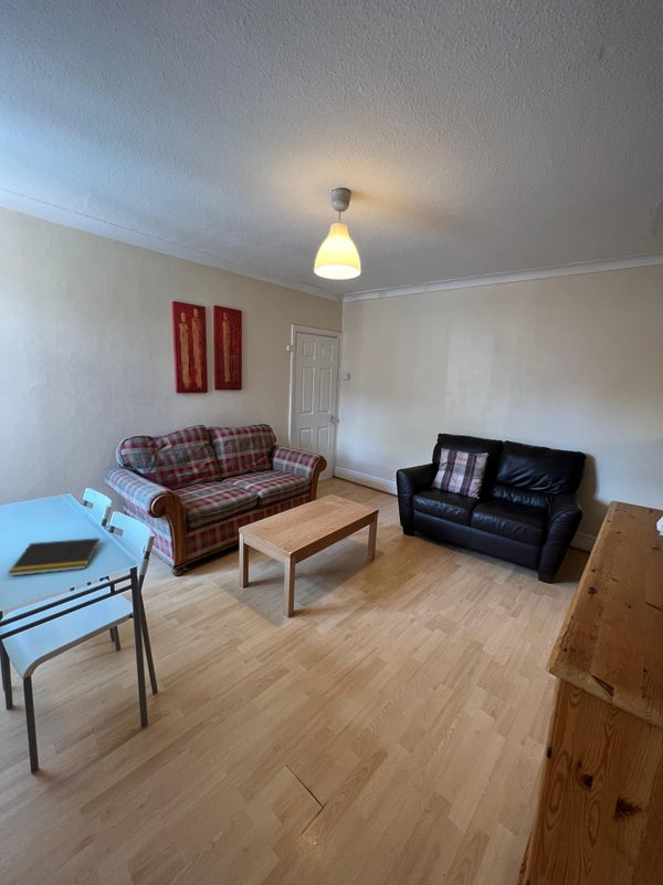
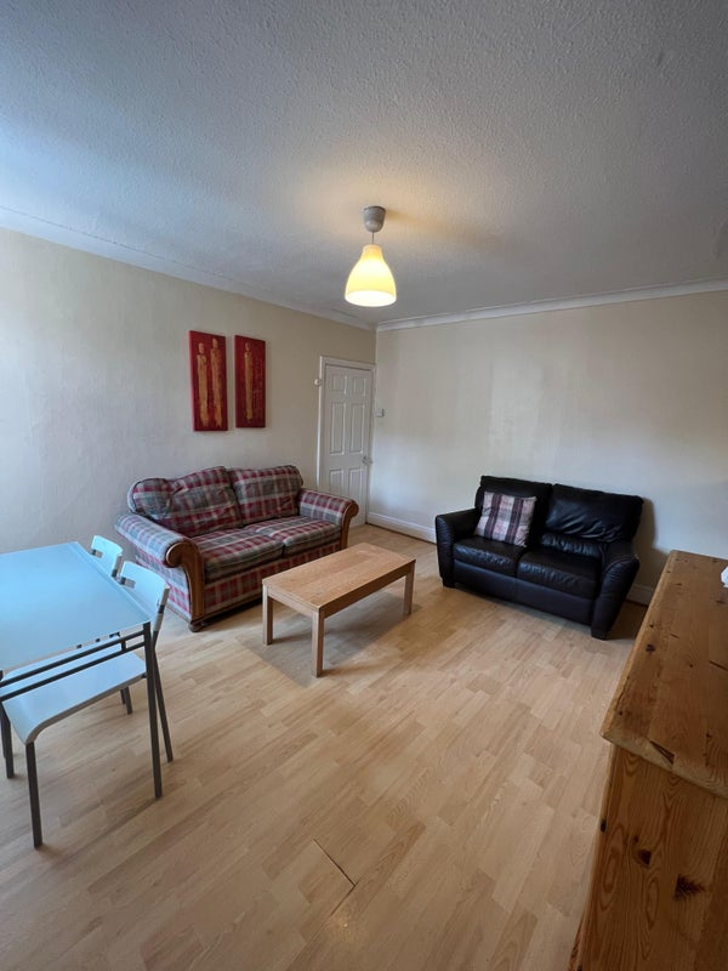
- notepad [7,537,101,577]
